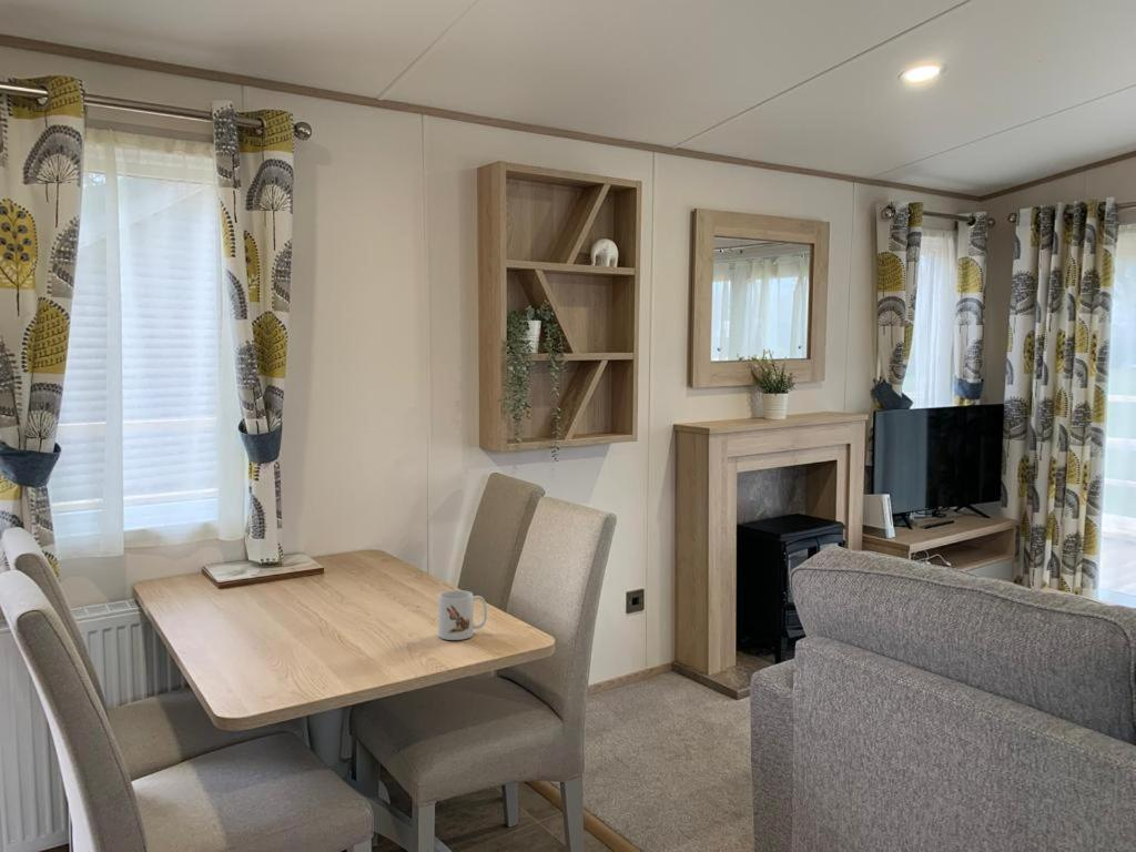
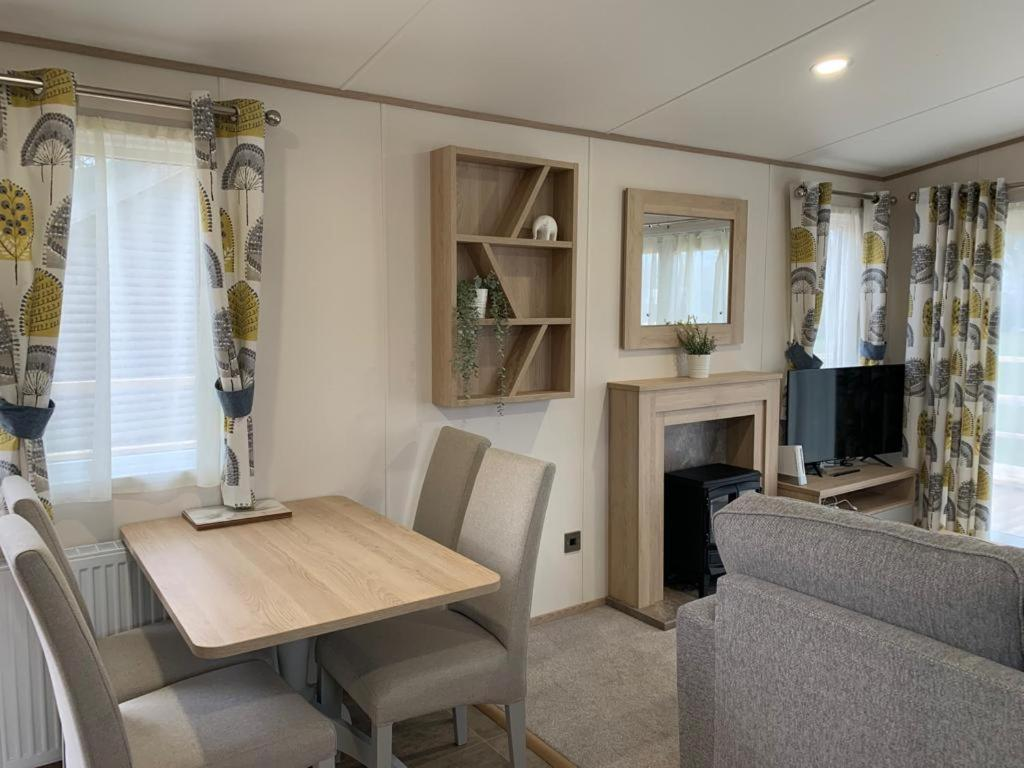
- mug [437,589,488,641]
